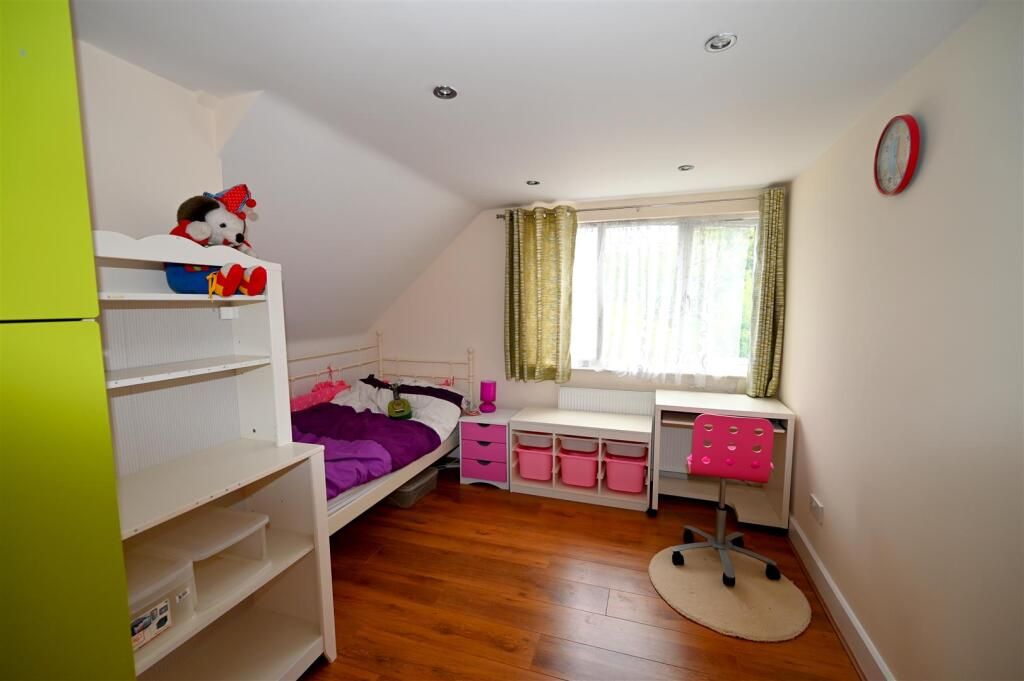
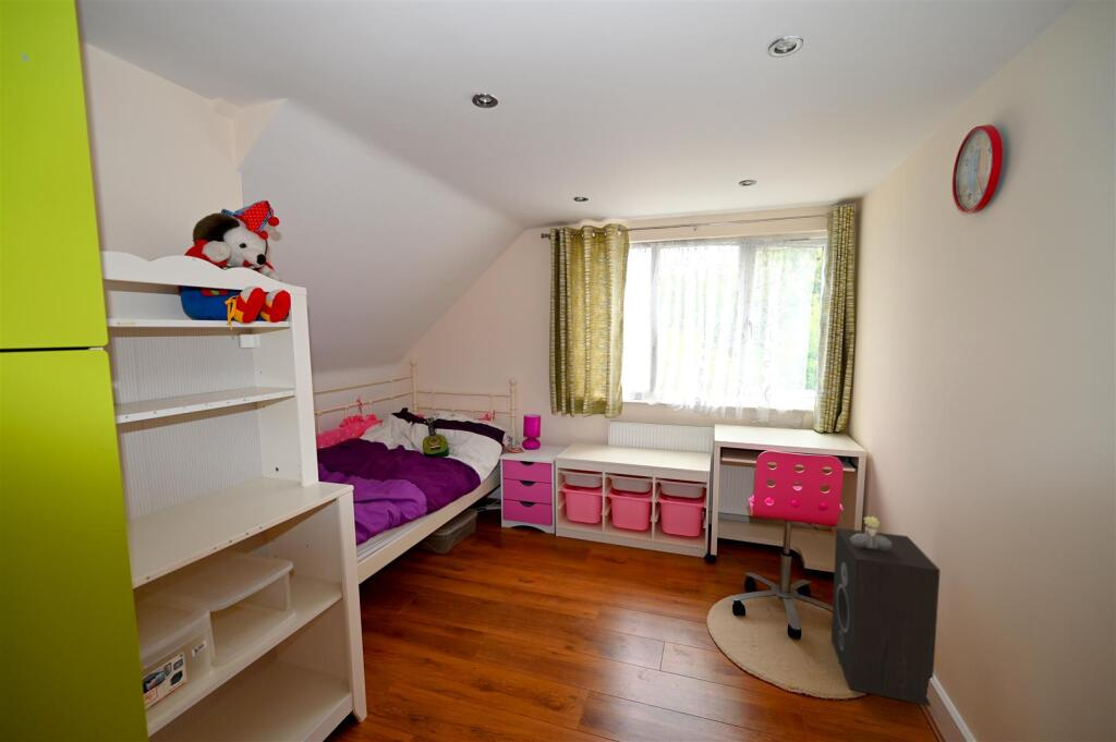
+ speaker [830,526,942,707]
+ bust sculpture [850,515,891,551]
